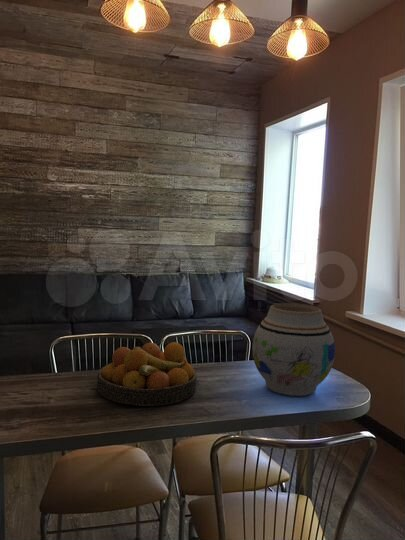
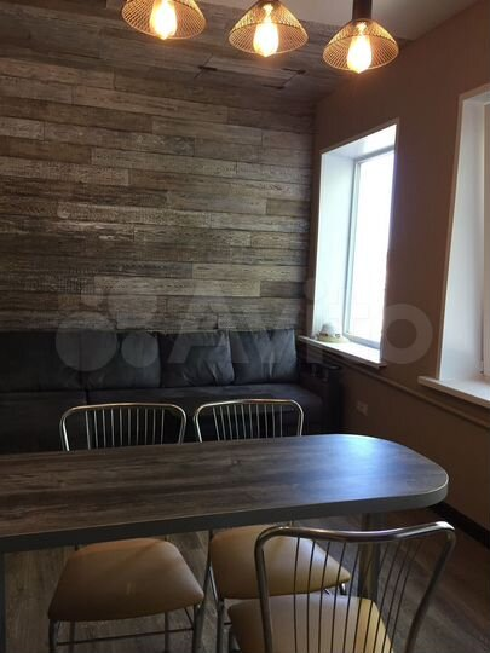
- vase [251,302,336,397]
- fruit bowl [96,341,198,407]
